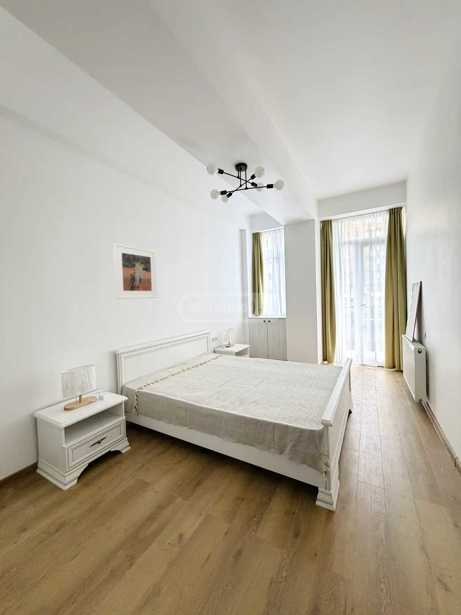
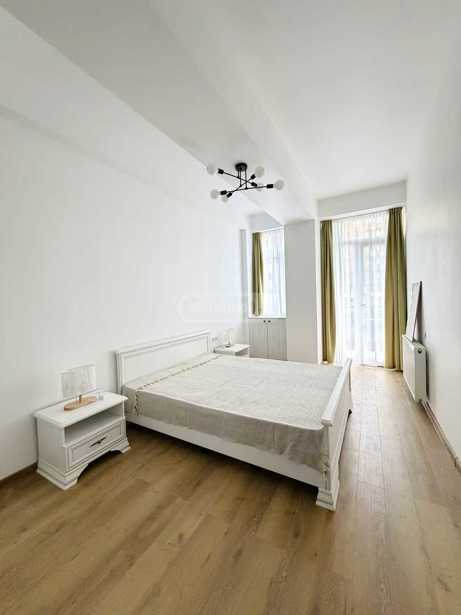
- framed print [112,242,159,300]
